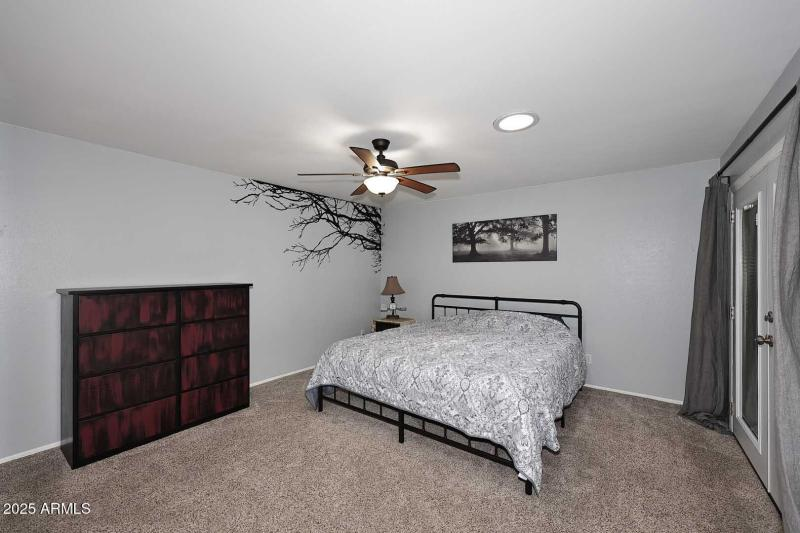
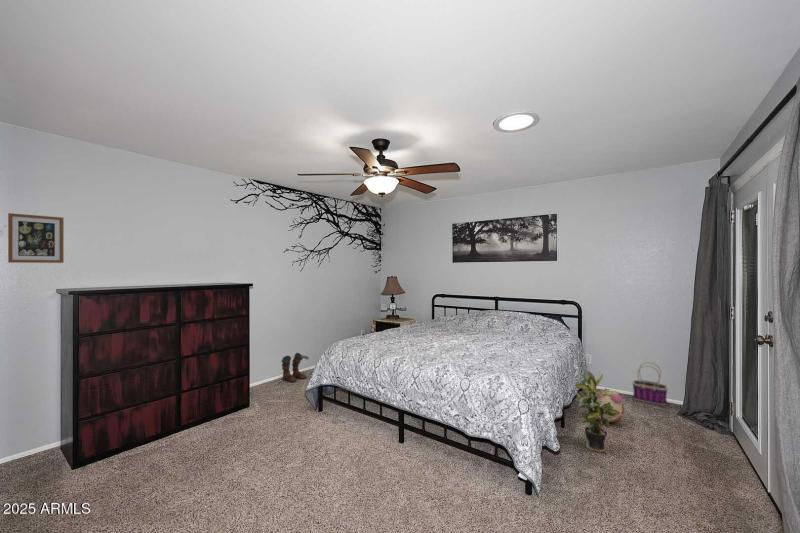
+ wall art [7,212,65,264]
+ boots [280,352,310,383]
+ plush toy [588,387,625,423]
+ basket [632,361,669,407]
+ potted plant [574,370,620,454]
